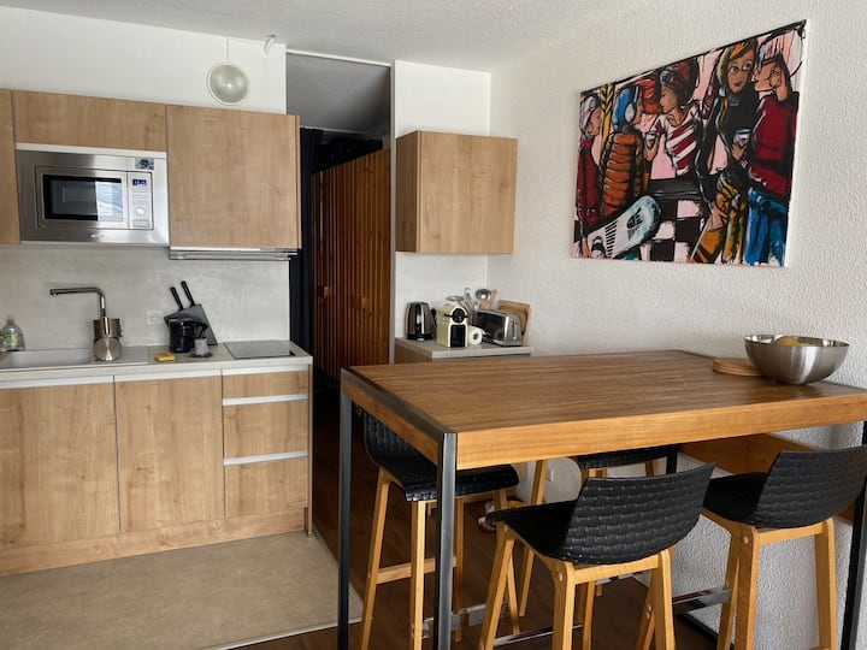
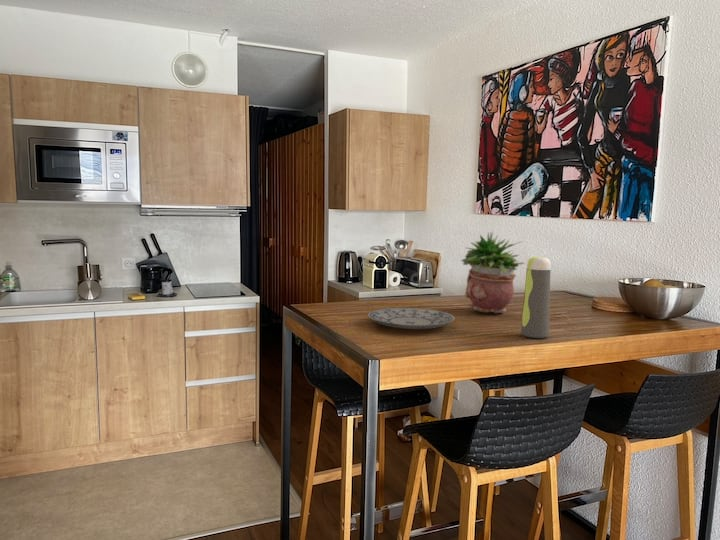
+ potted plant [460,231,526,315]
+ water bottle [520,256,552,339]
+ plate [367,307,456,330]
